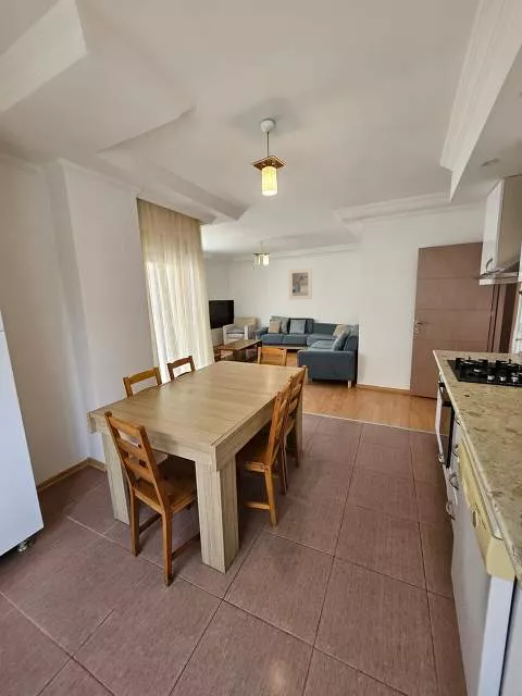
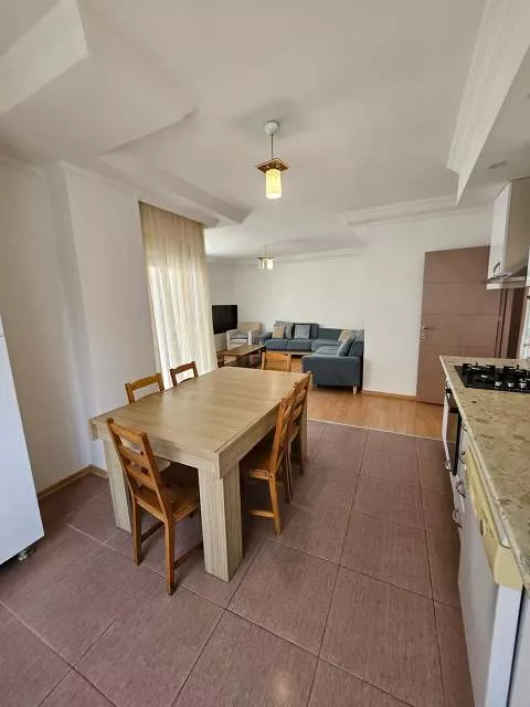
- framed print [288,268,313,300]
